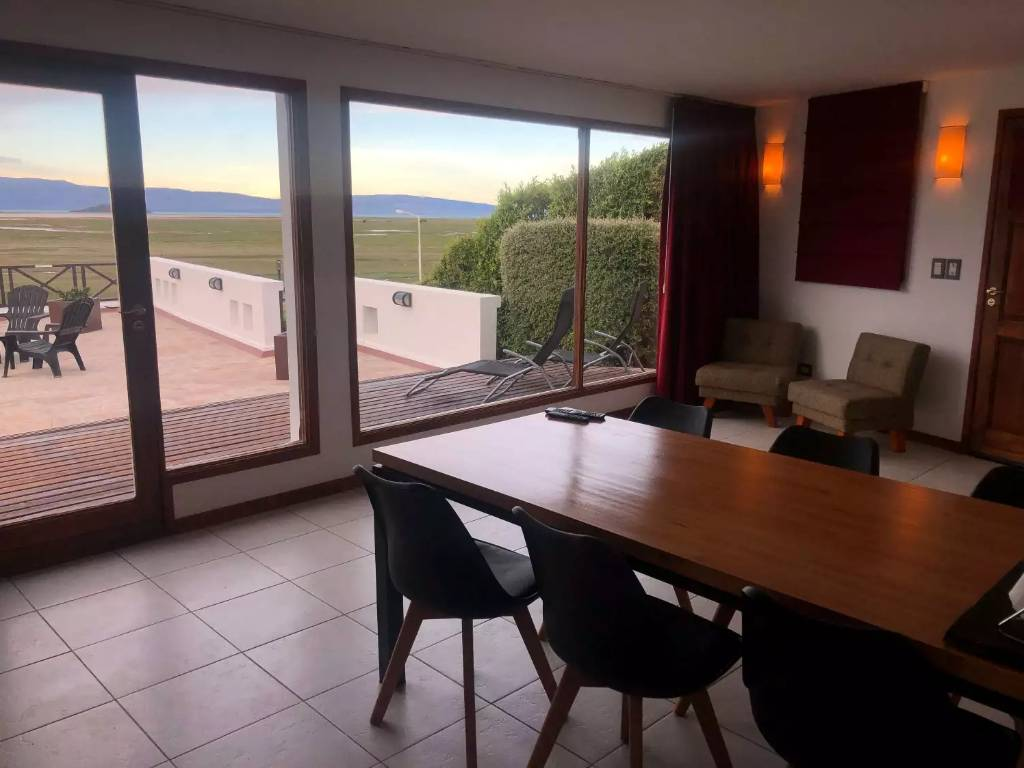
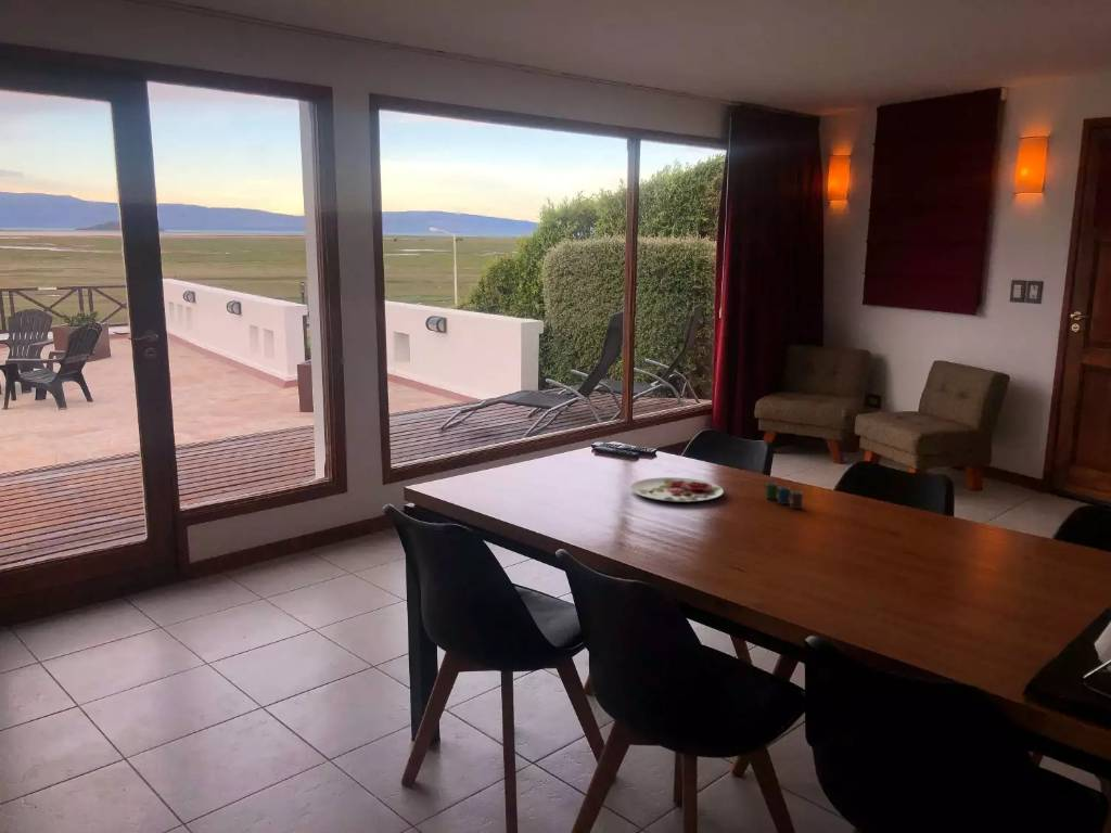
+ plate [629,476,725,503]
+ cup [764,482,804,510]
